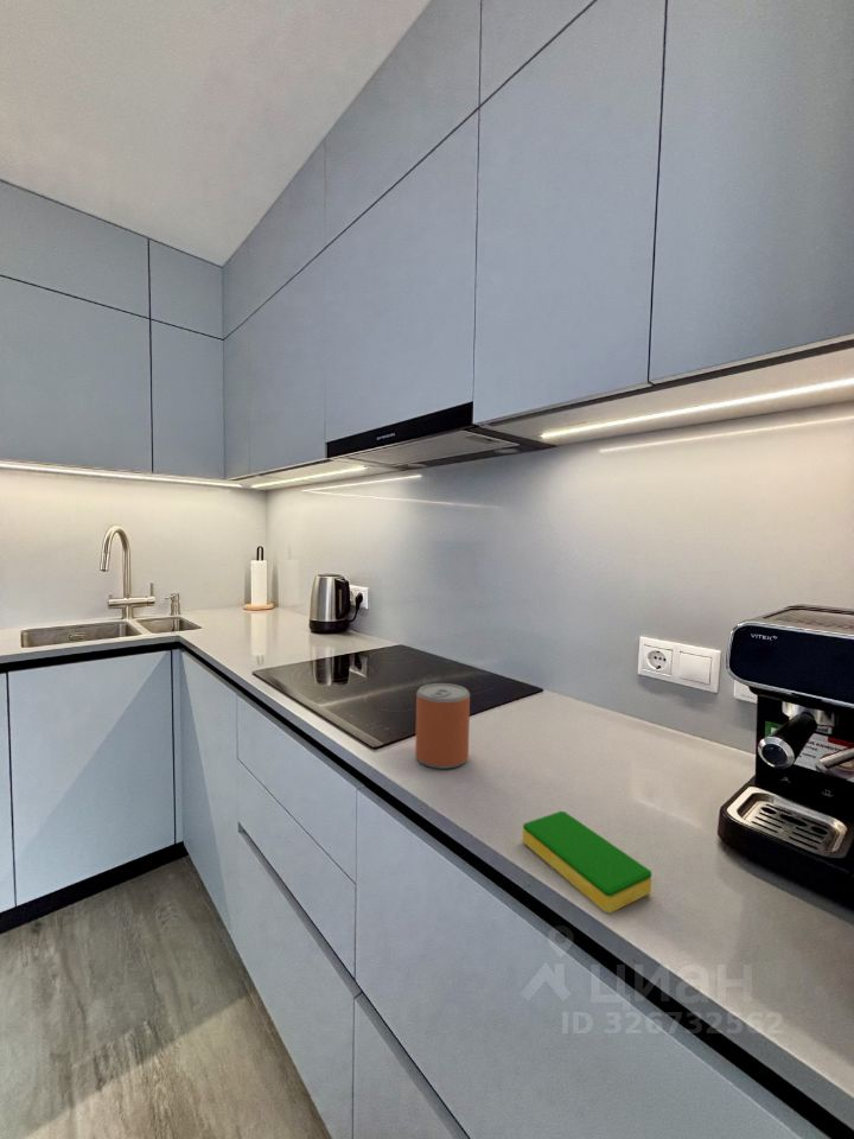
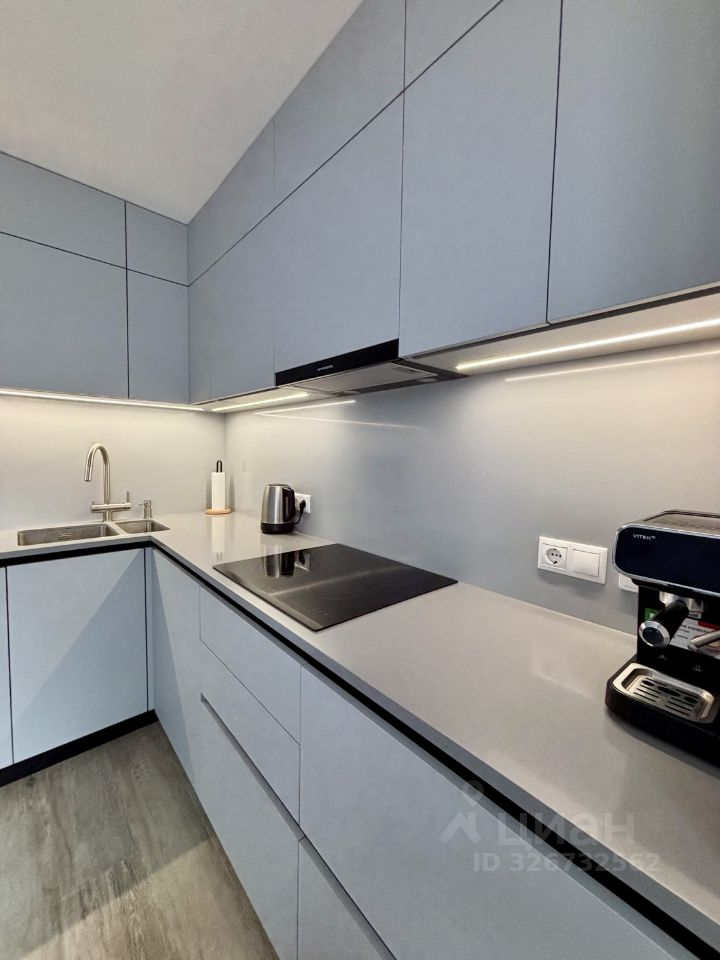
- beverage can [414,682,471,770]
- dish sponge [522,810,652,914]
